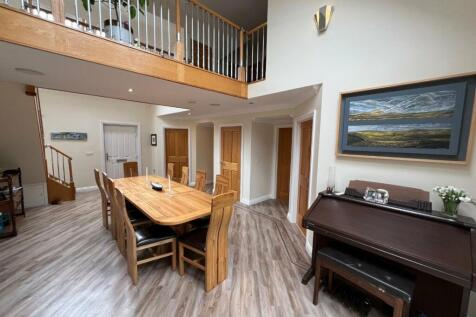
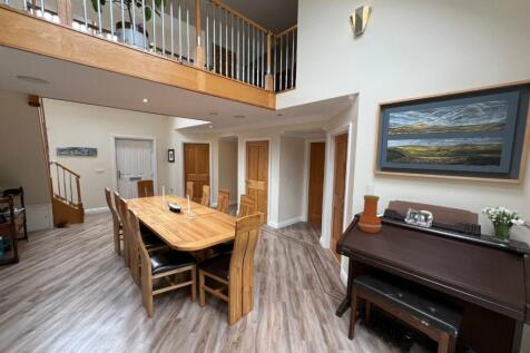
+ vase [357,194,382,234]
